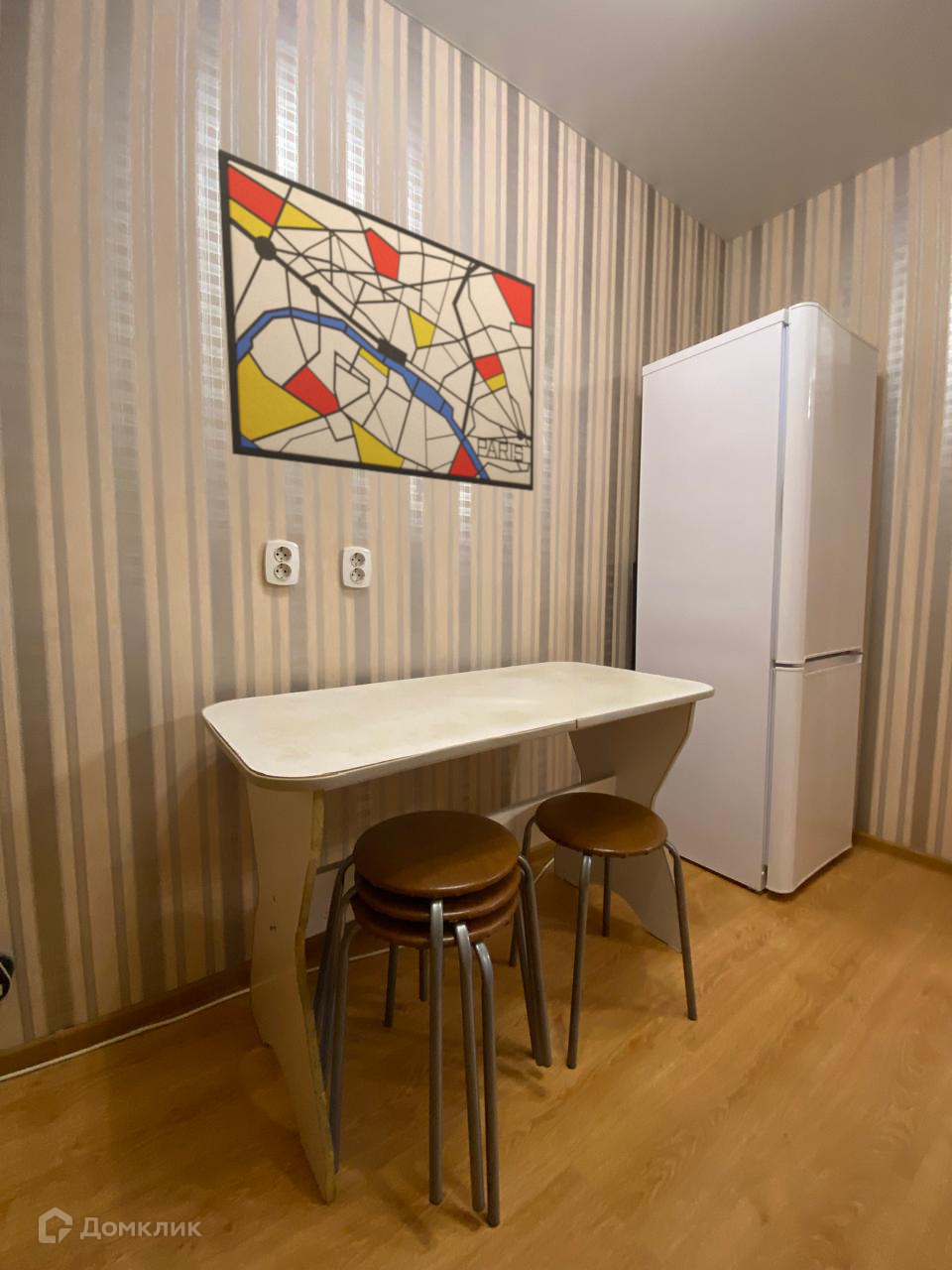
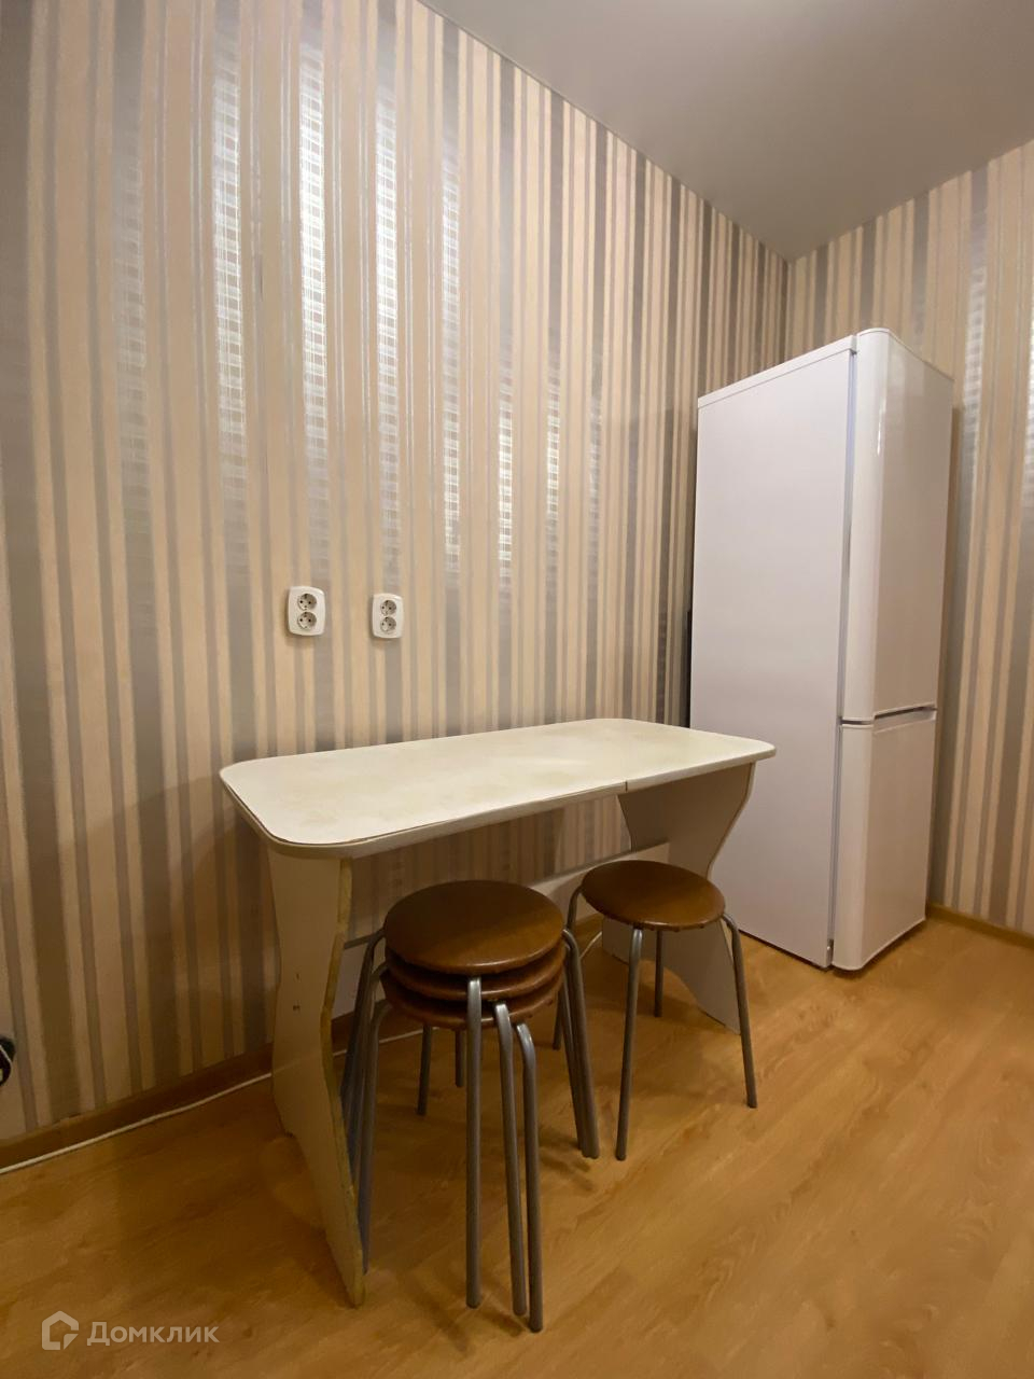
- wall art [217,148,536,492]
